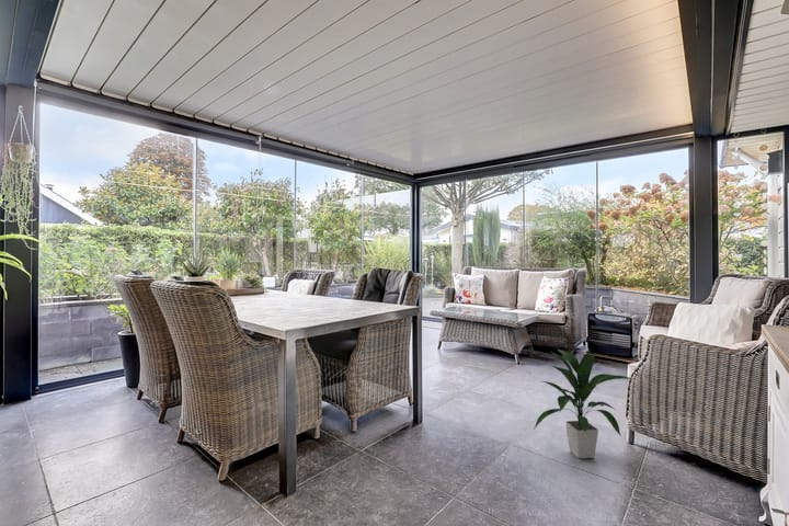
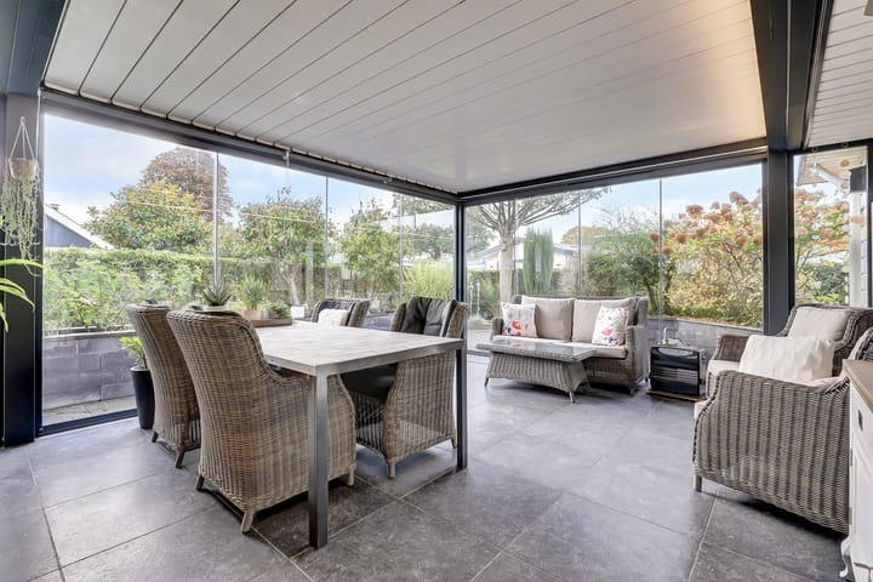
- indoor plant [533,348,634,459]
